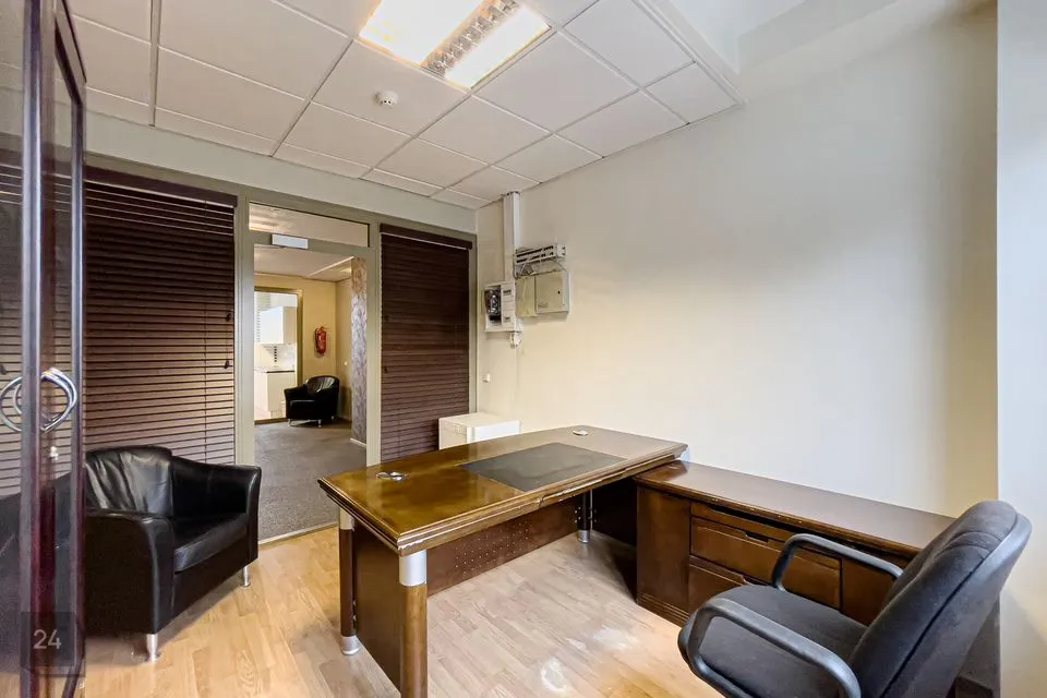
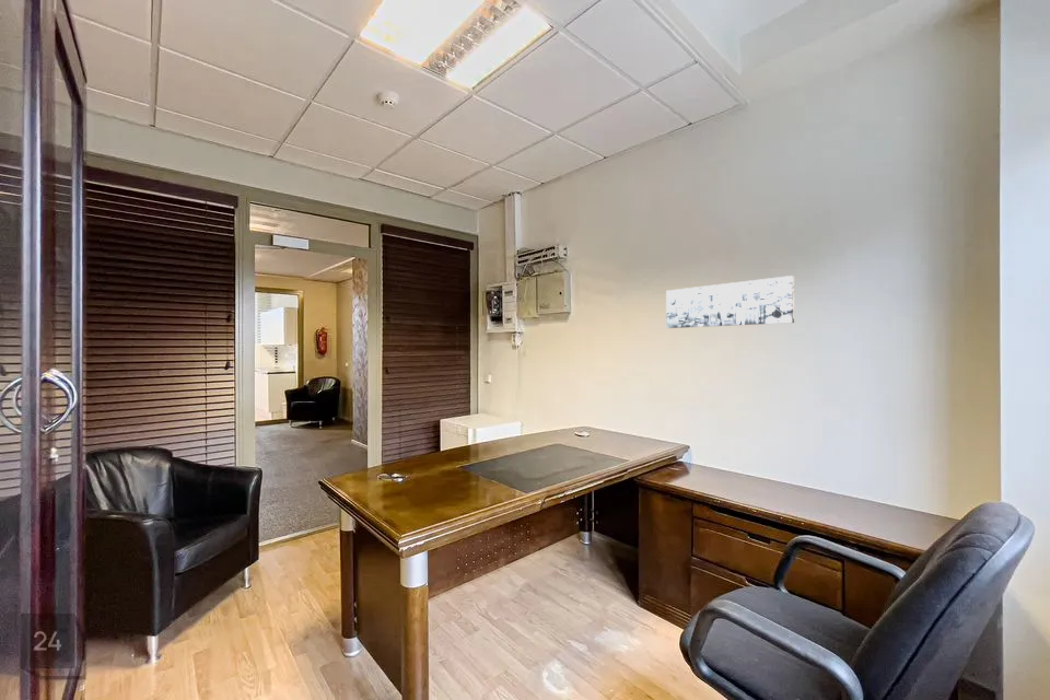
+ wall art [665,275,795,329]
